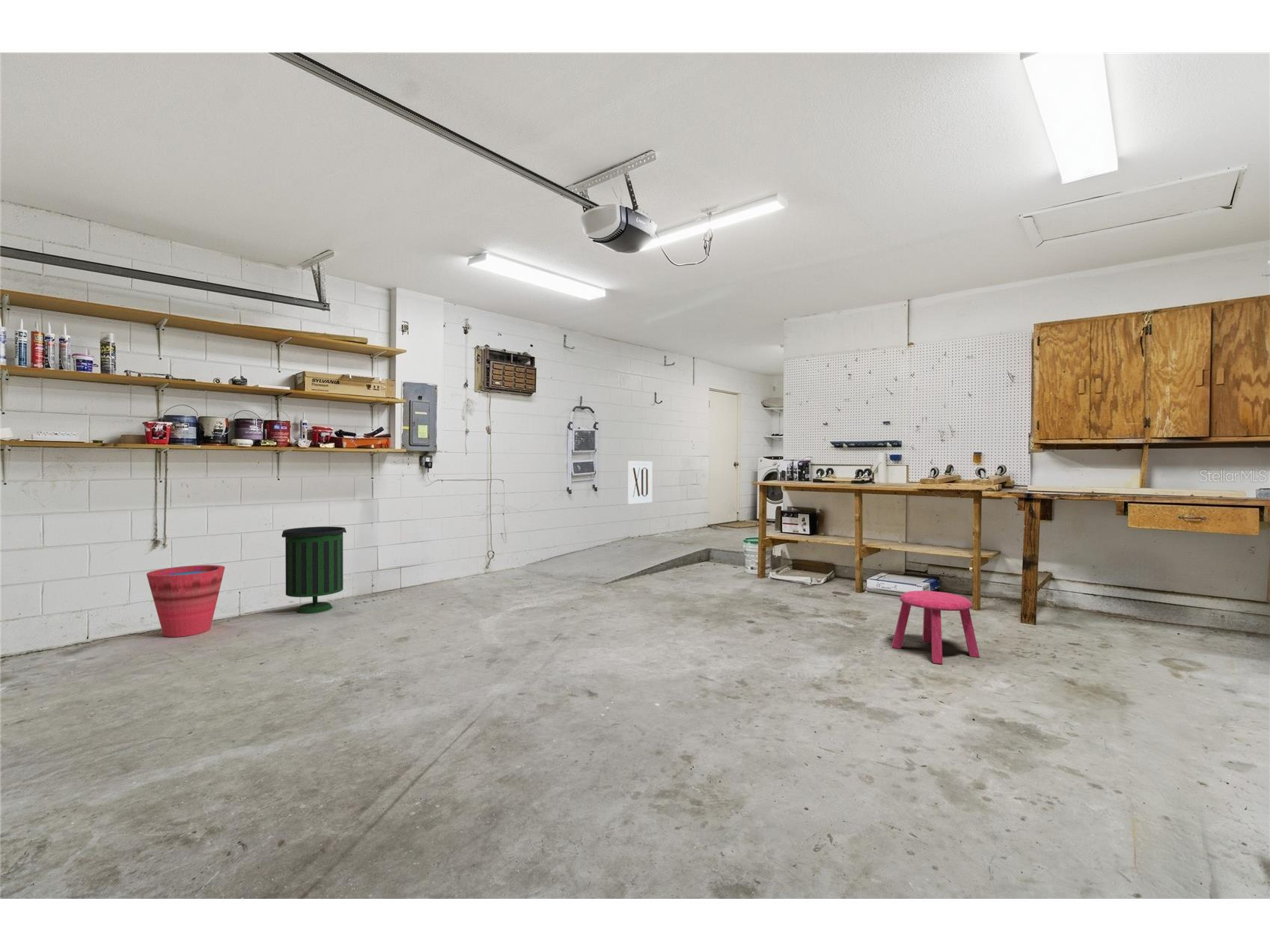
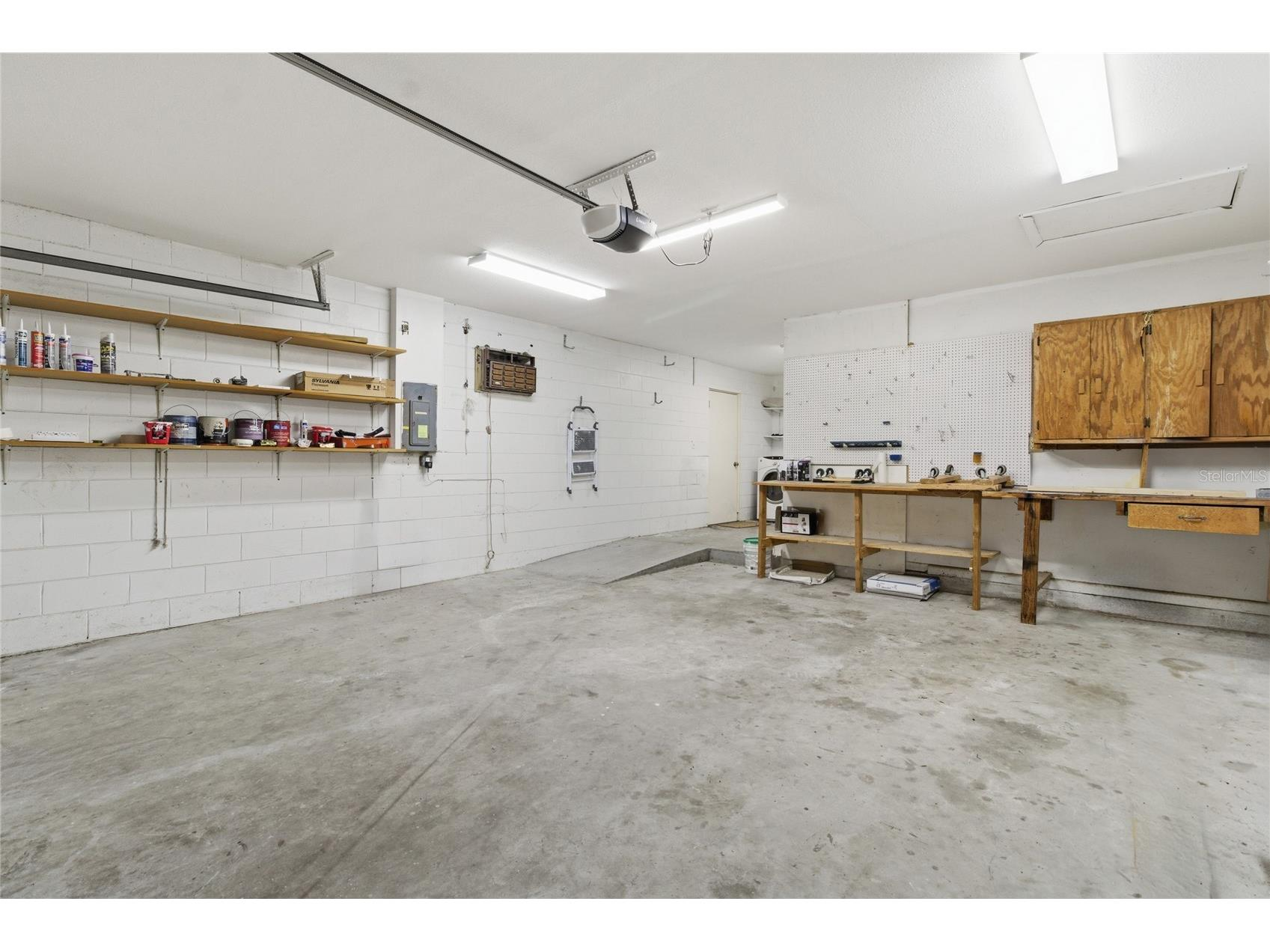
- bucket [146,564,225,638]
- wall art [627,460,653,505]
- trash can [281,526,347,614]
- stool [891,590,980,665]
